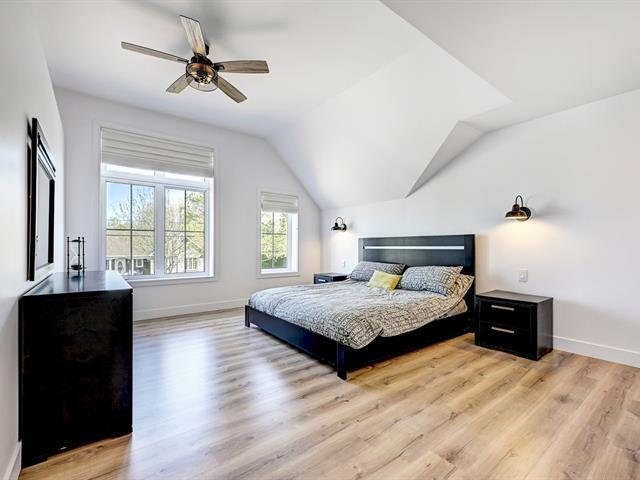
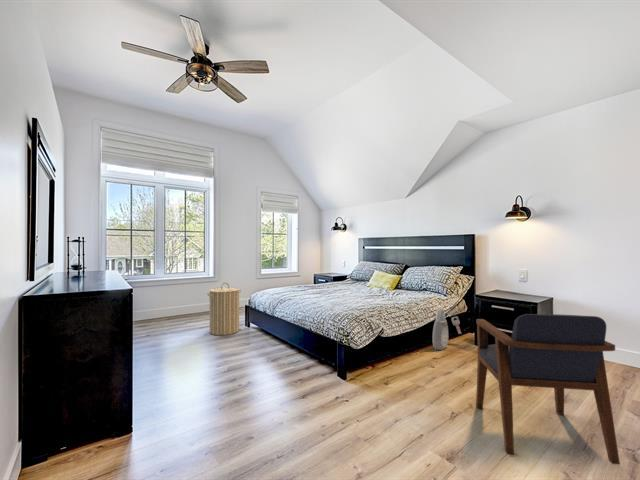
+ laundry hamper [207,282,242,336]
+ armchair [475,313,621,465]
+ padlock [432,305,462,351]
